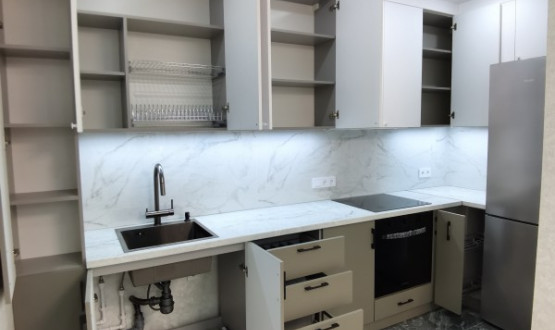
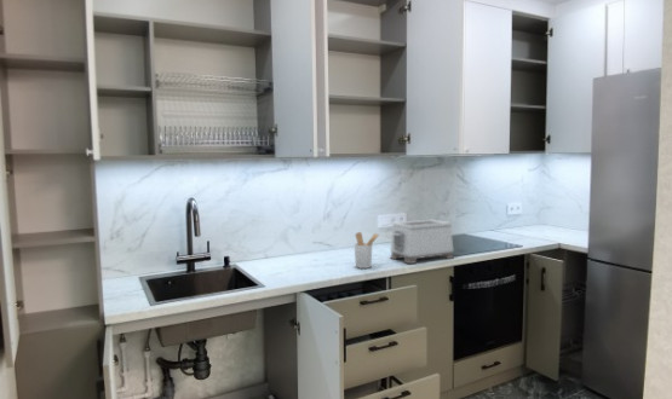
+ utensil holder [354,231,380,270]
+ toaster [389,219,455,265]
